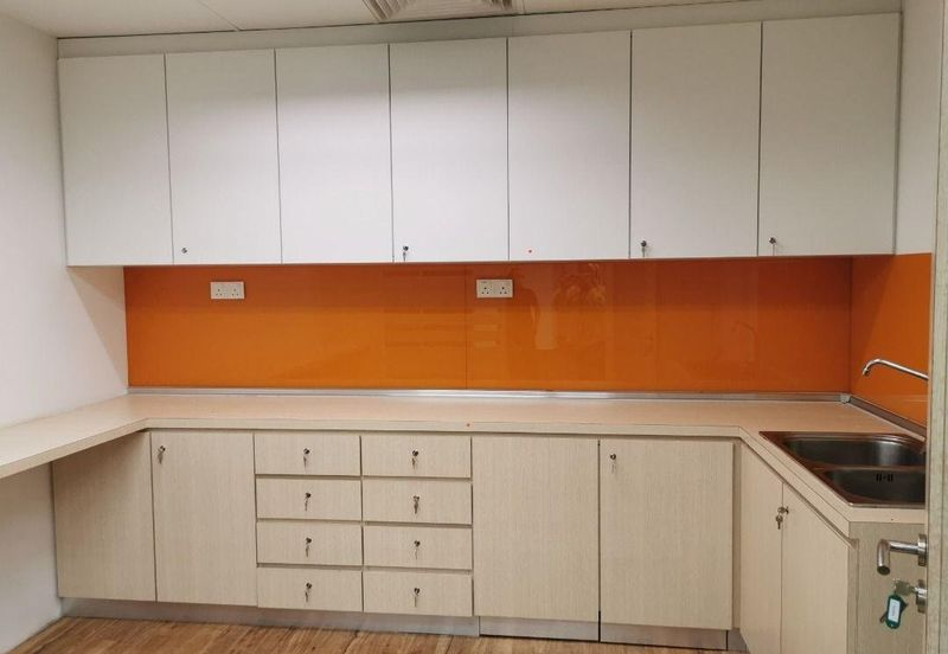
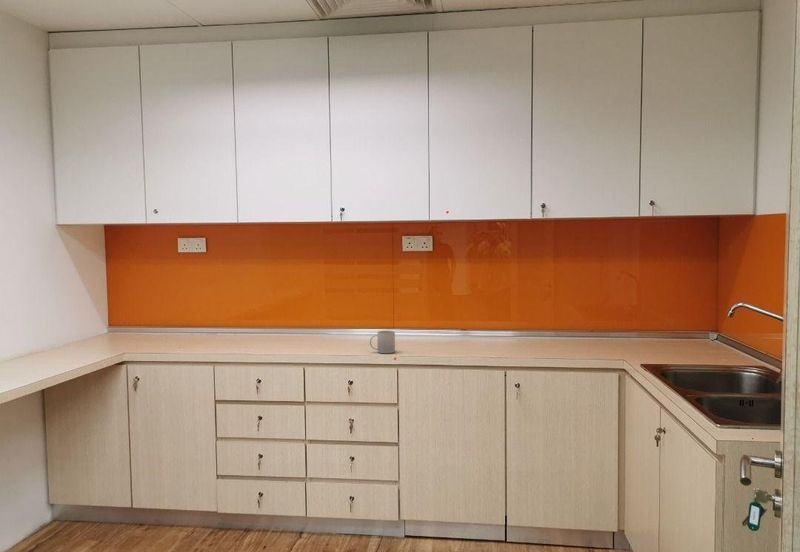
+ mug [369,330,396,354]
